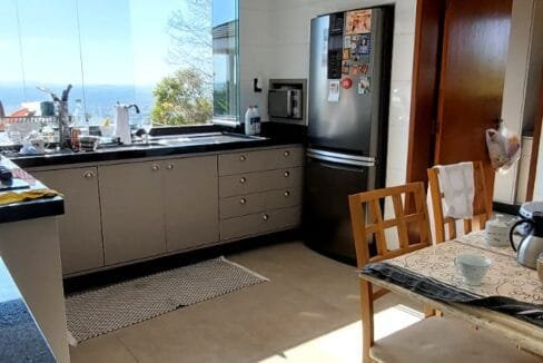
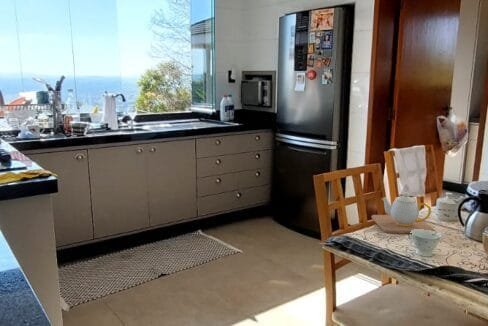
+ teapot [371,191,436,234]
